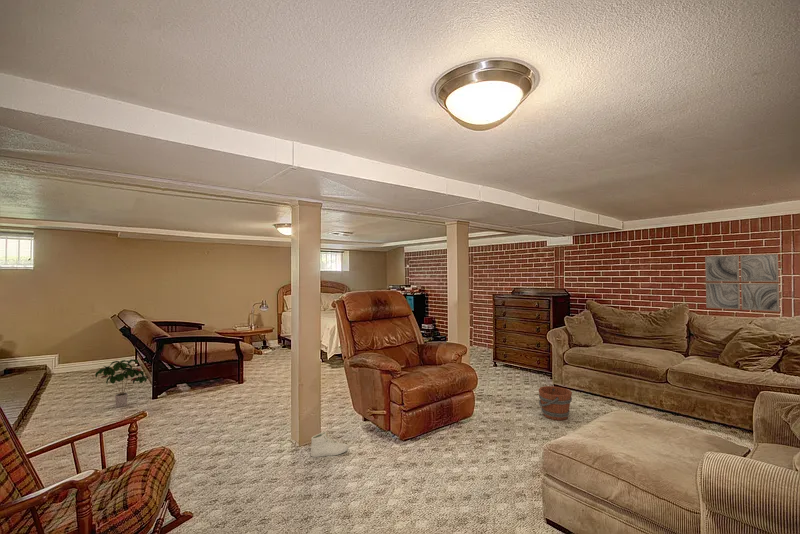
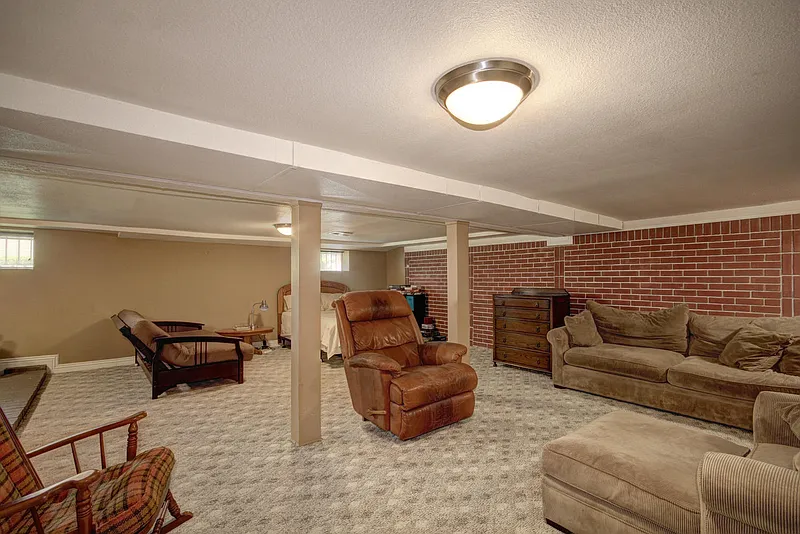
- potted plant [94,358,149,408]
- sneaker [310,431,349,458]
- wall art [704,253,780,312]
- bucket [538,385,573,422]
